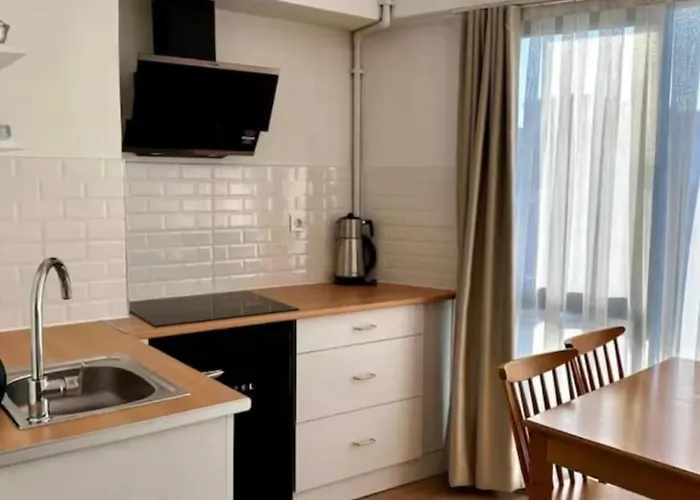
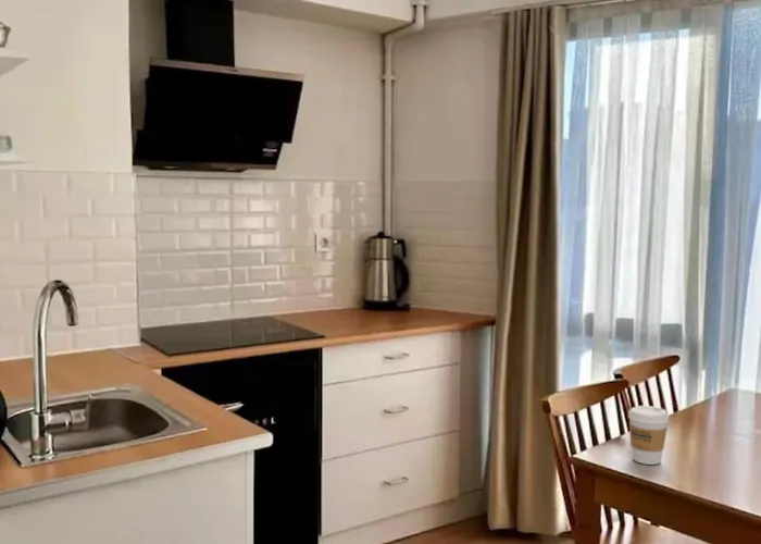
+ coffee cup [627,405,670,466]
